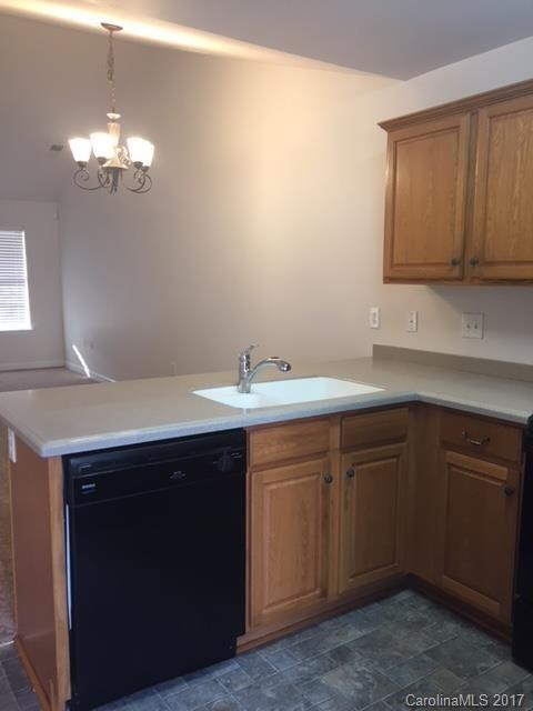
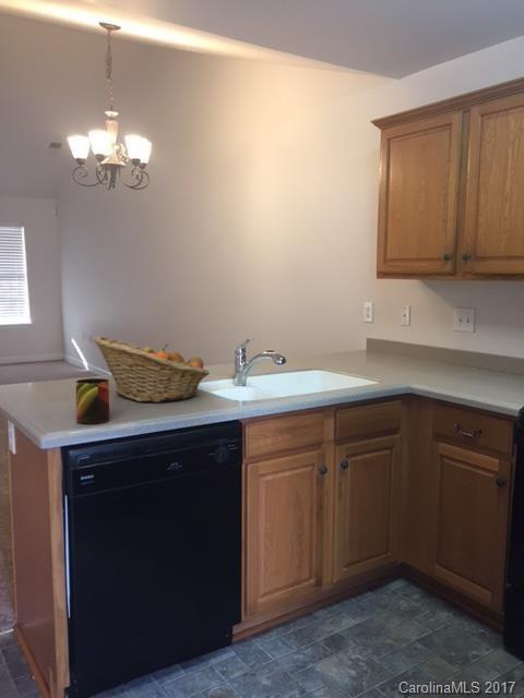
+ mug [74,377,110,425]
+ fruit basket [92,336,211,404]
